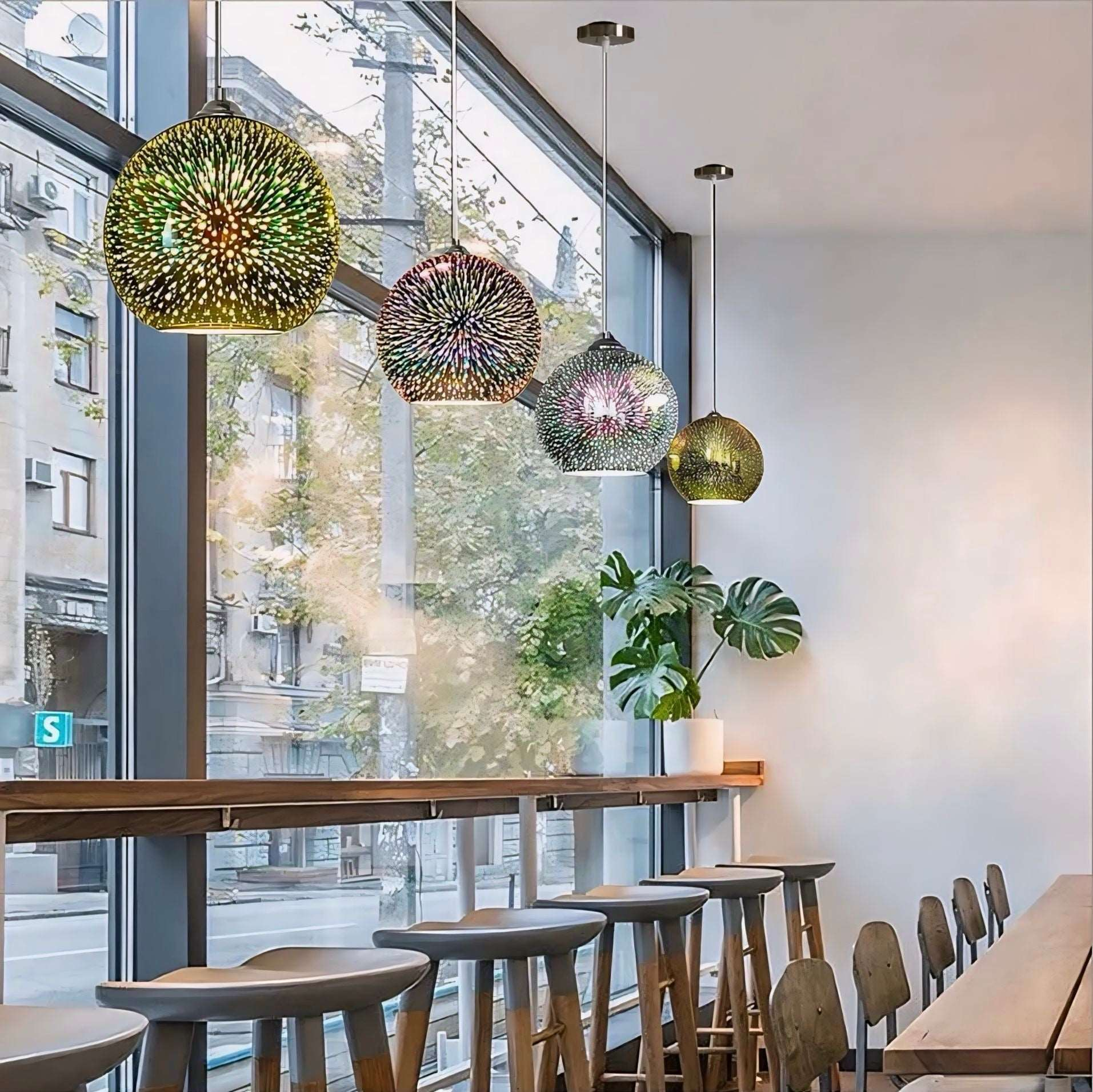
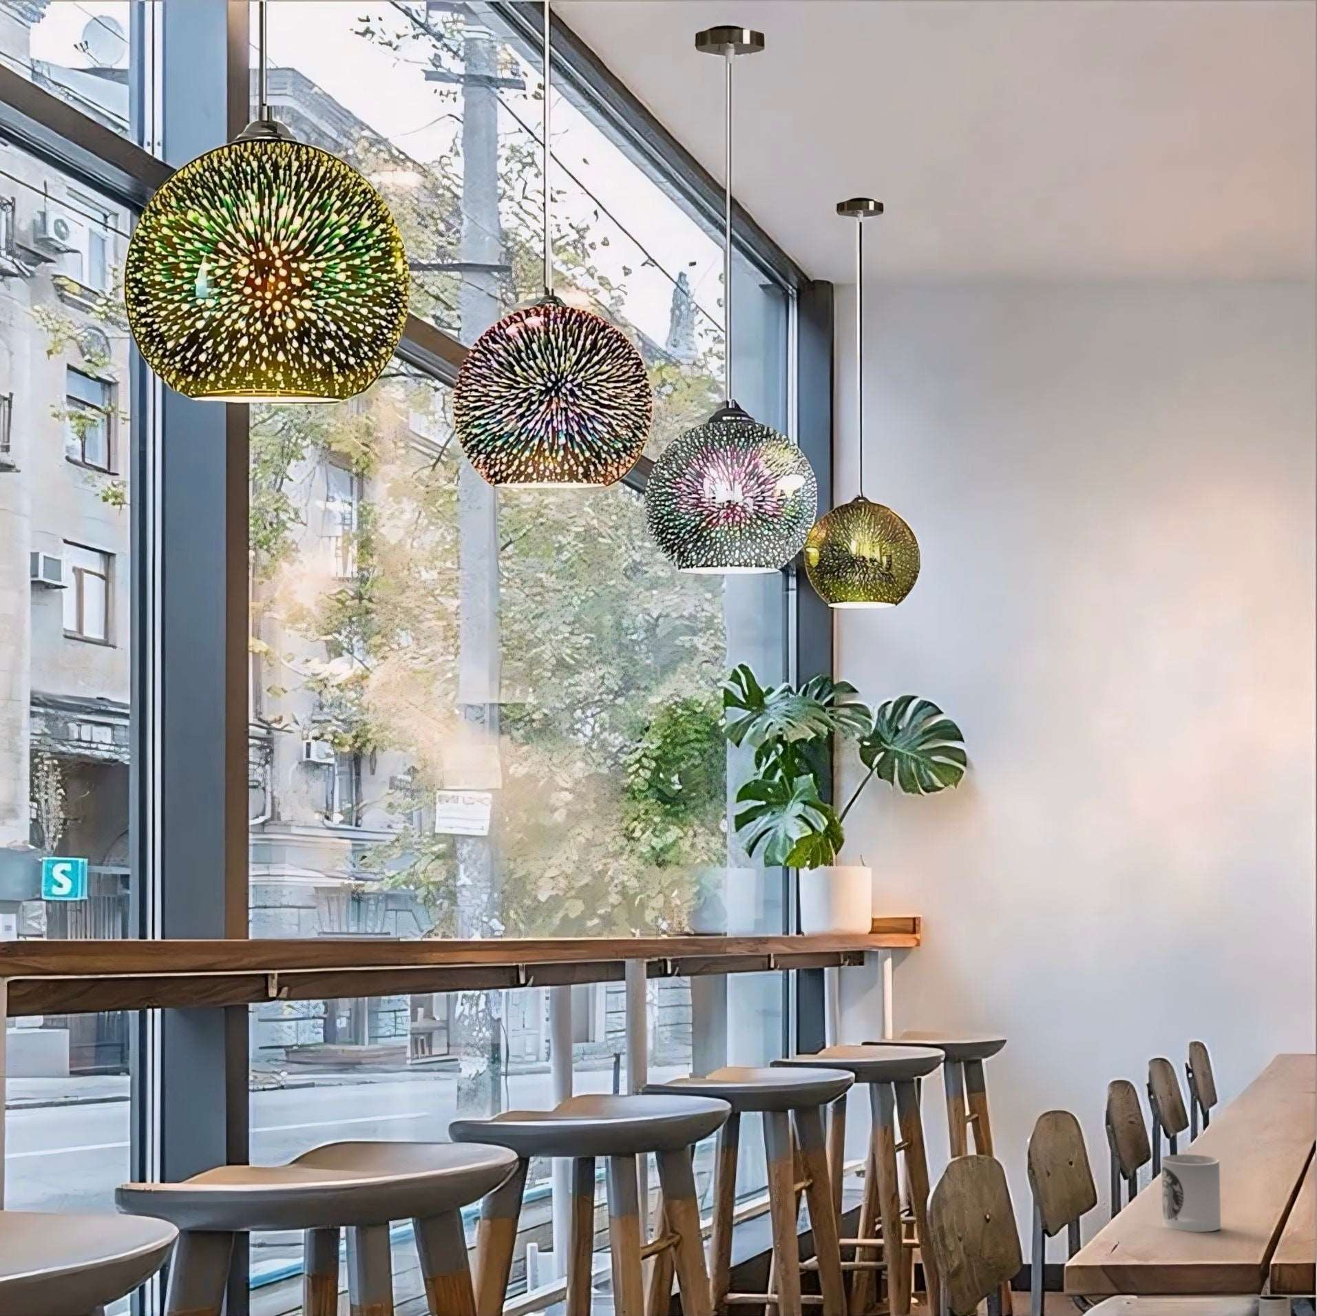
+ cup [1160,1153,1222,1233]
